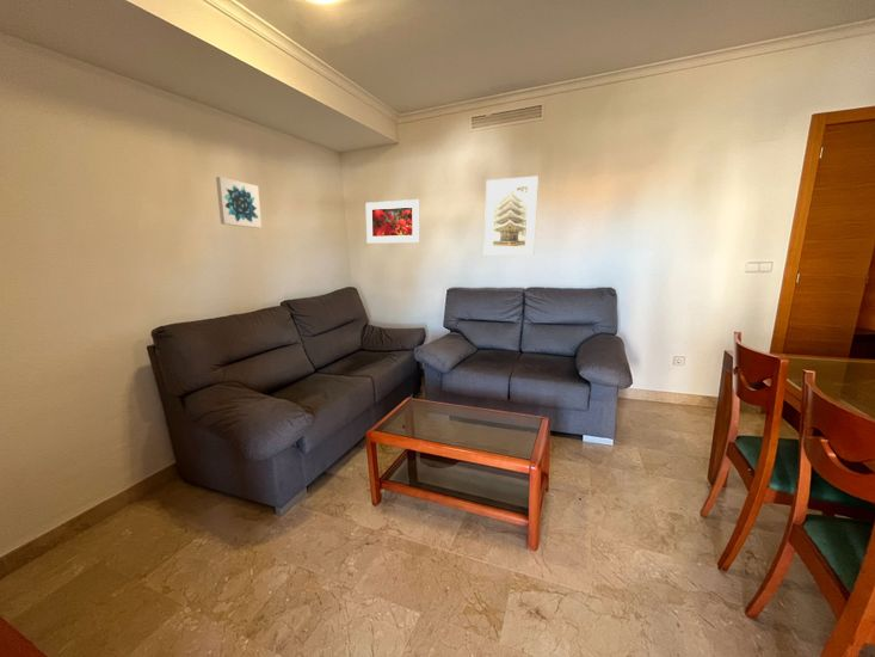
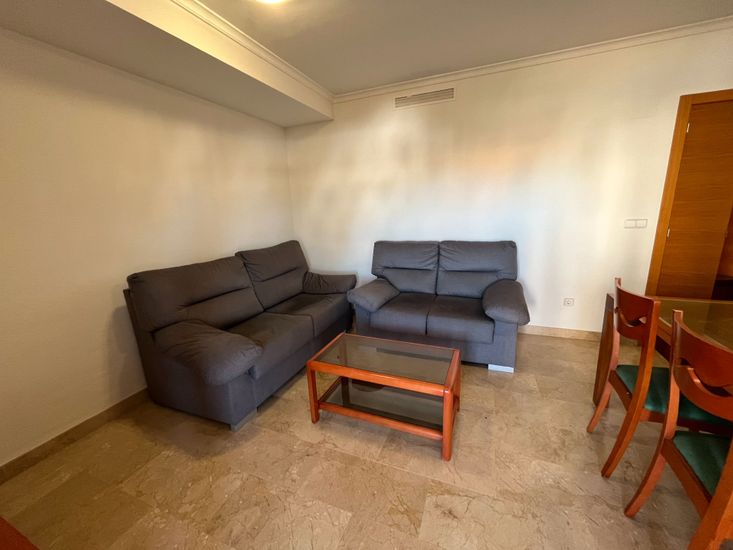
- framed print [365,198,420,245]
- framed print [483,174,540,257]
- wall art [215,176,263,229]
